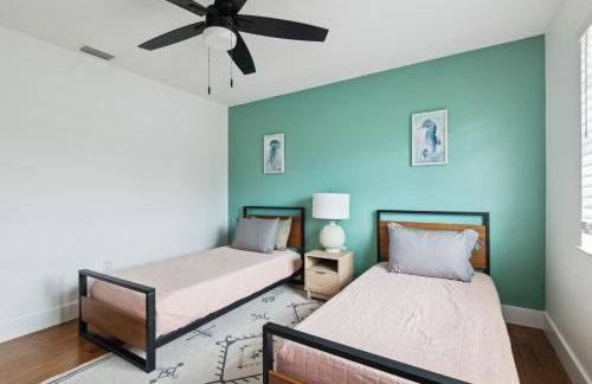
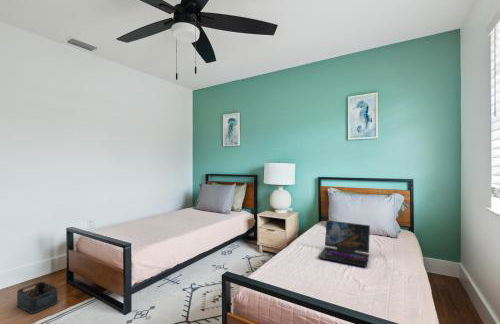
+ laptop [317,219,371,268]
+ storage bin [16,281,59,315]
